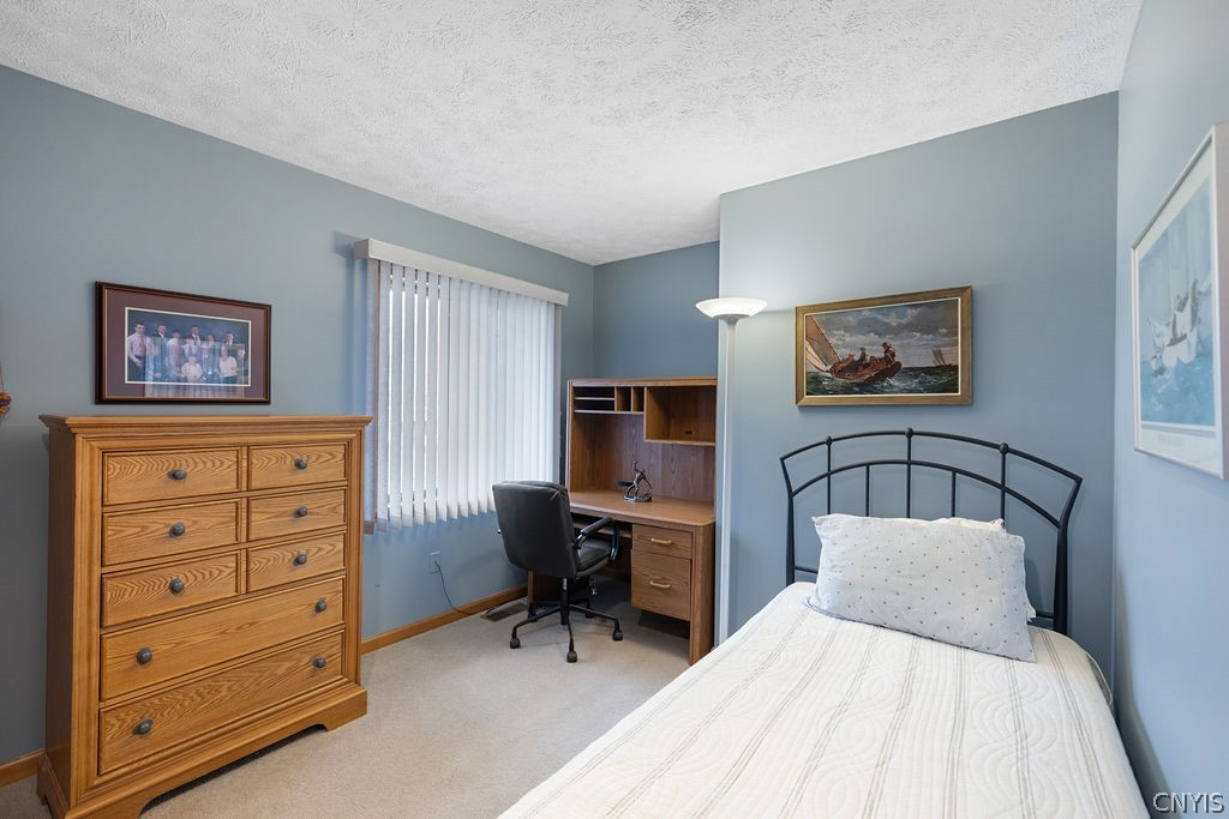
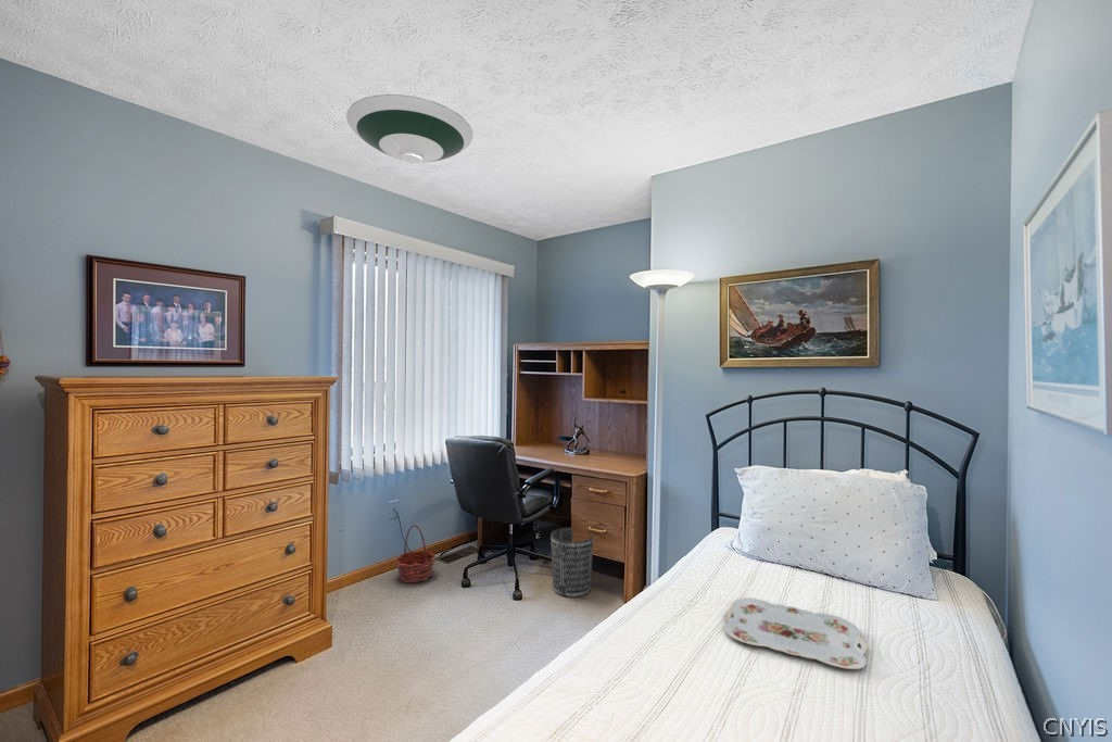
+ basket [394,524,437,583]
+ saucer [345,93,473,164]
+ wastebasket [549,527,594,599]
+ serving tray [724,596,869,670]
